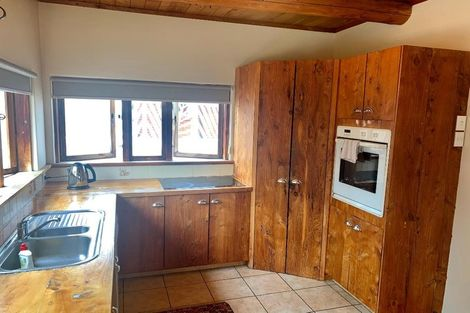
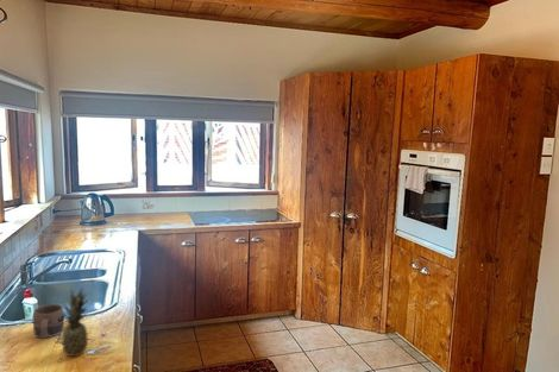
+ fruit [61,285,93,358]
+ mug [32,303,65,339]
